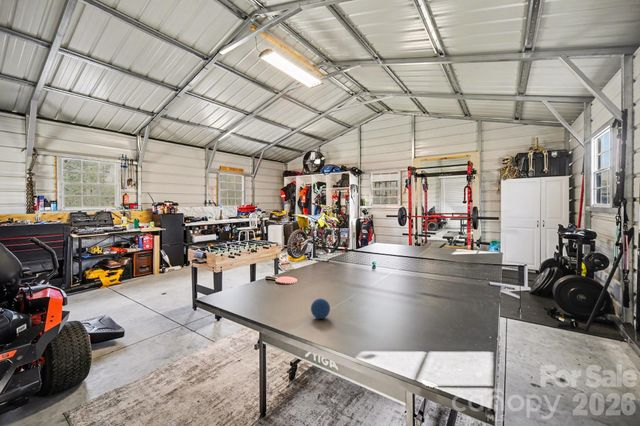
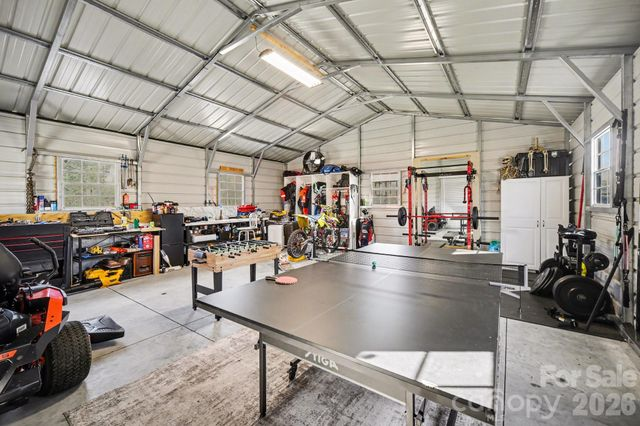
- ball [310,298,331,320]
